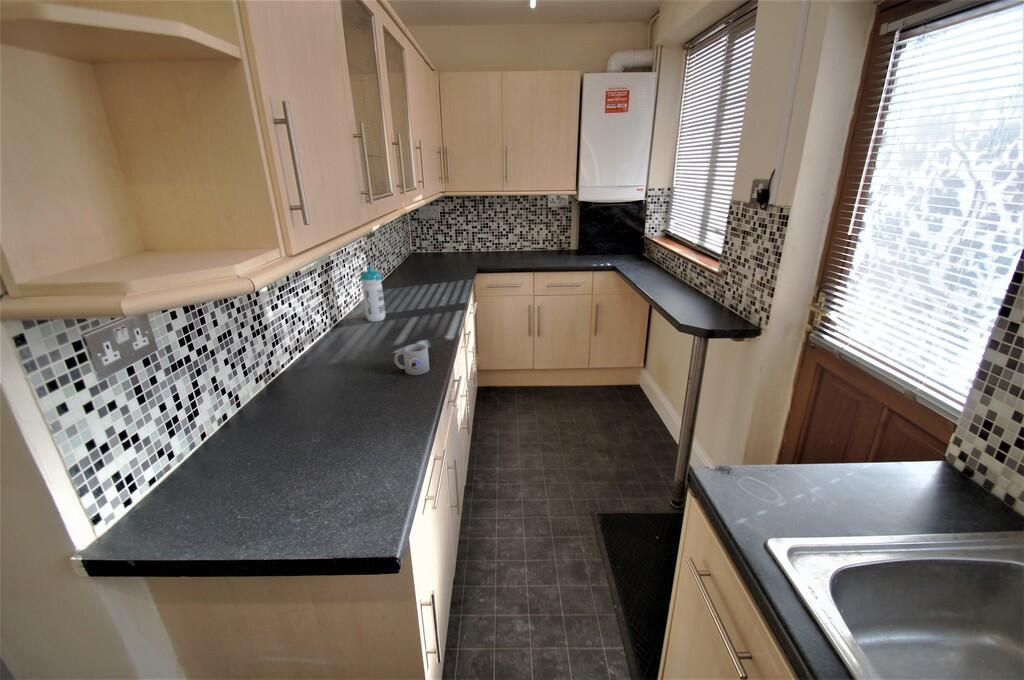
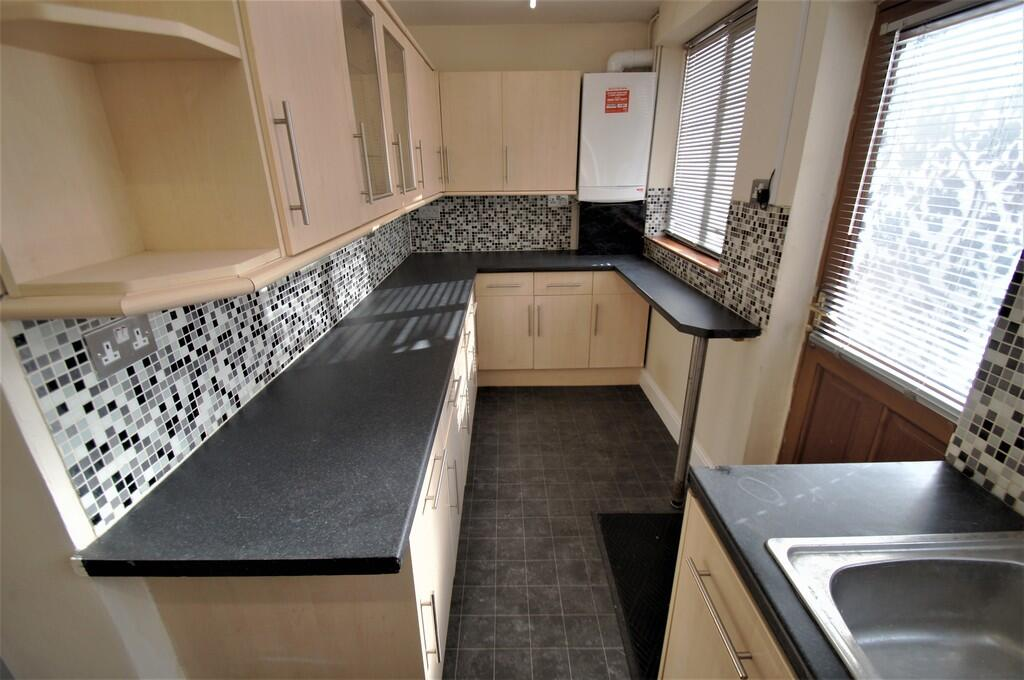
- mug [393,343,430,376]
- water bottle [360,265,386,323]
